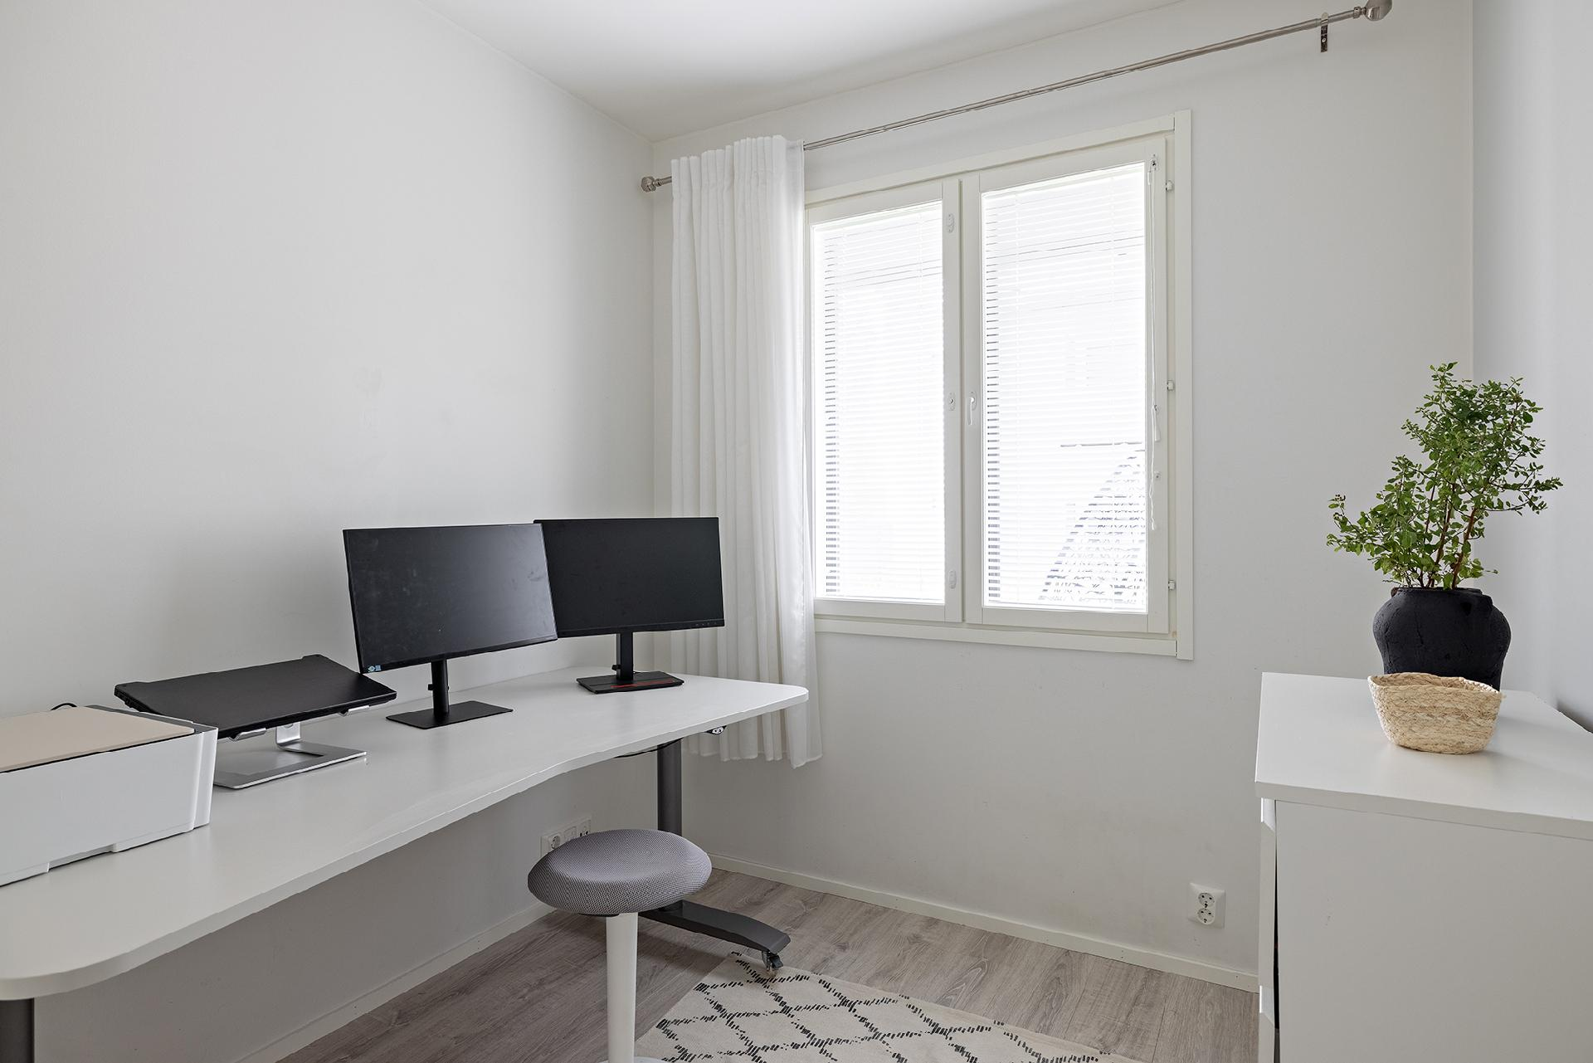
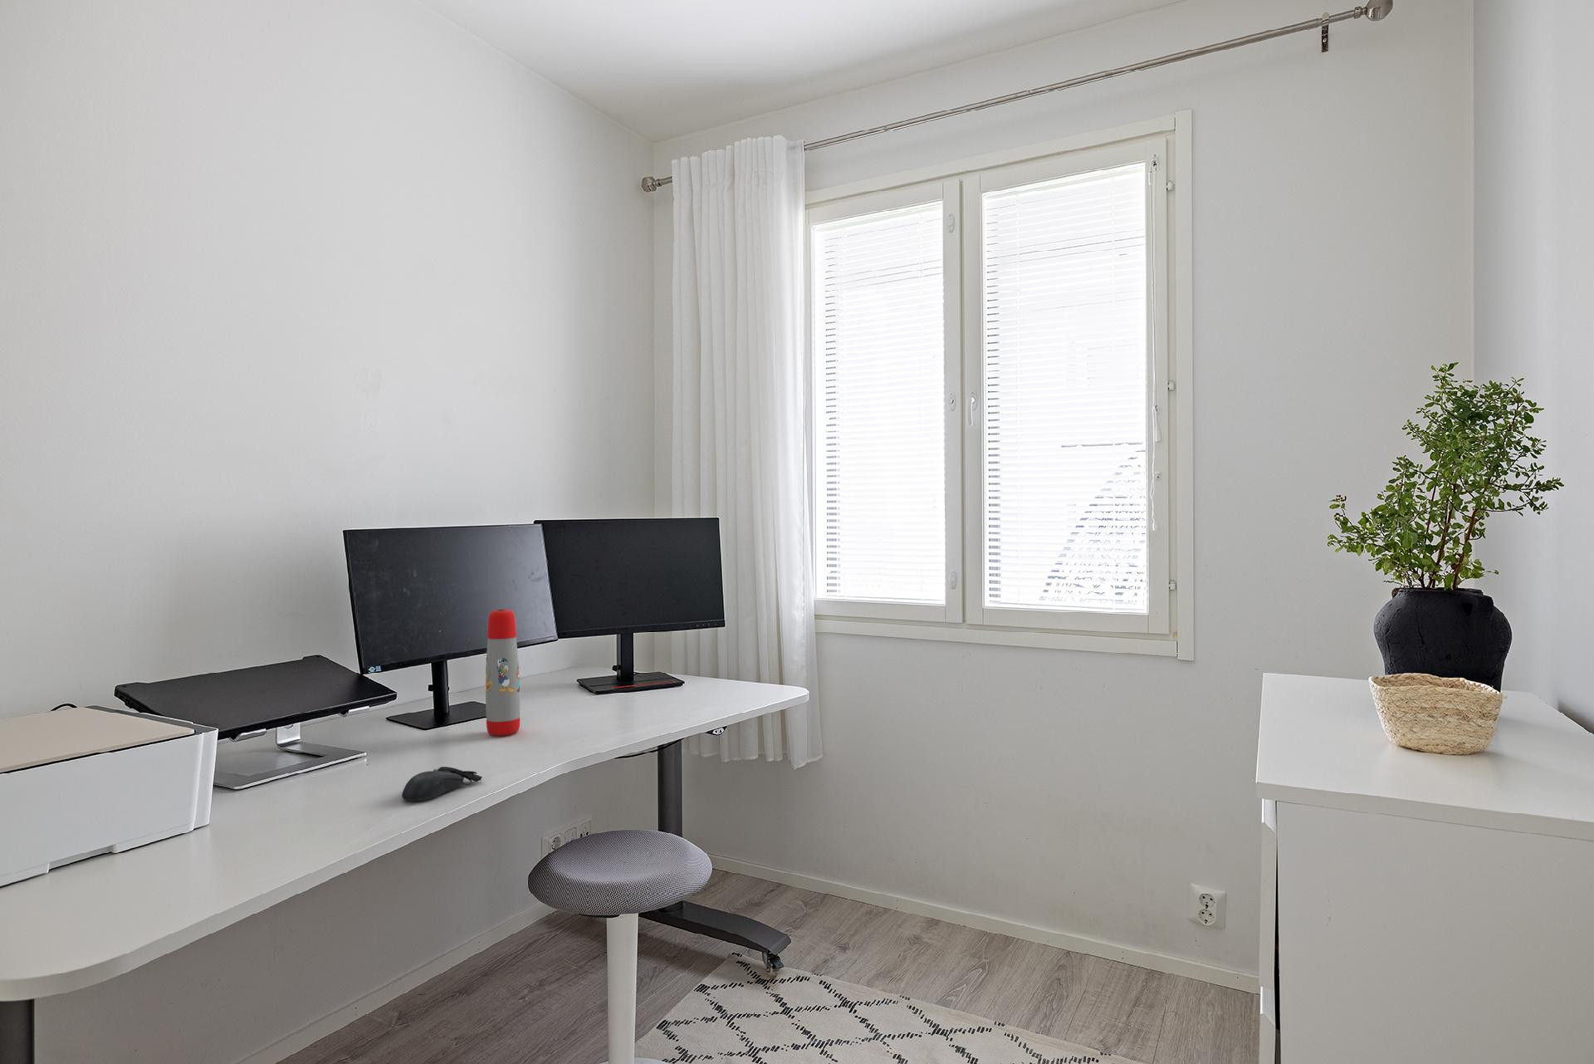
+ computer mouse [401,766,483,802]
+ water bottle [484,609,521,736]
